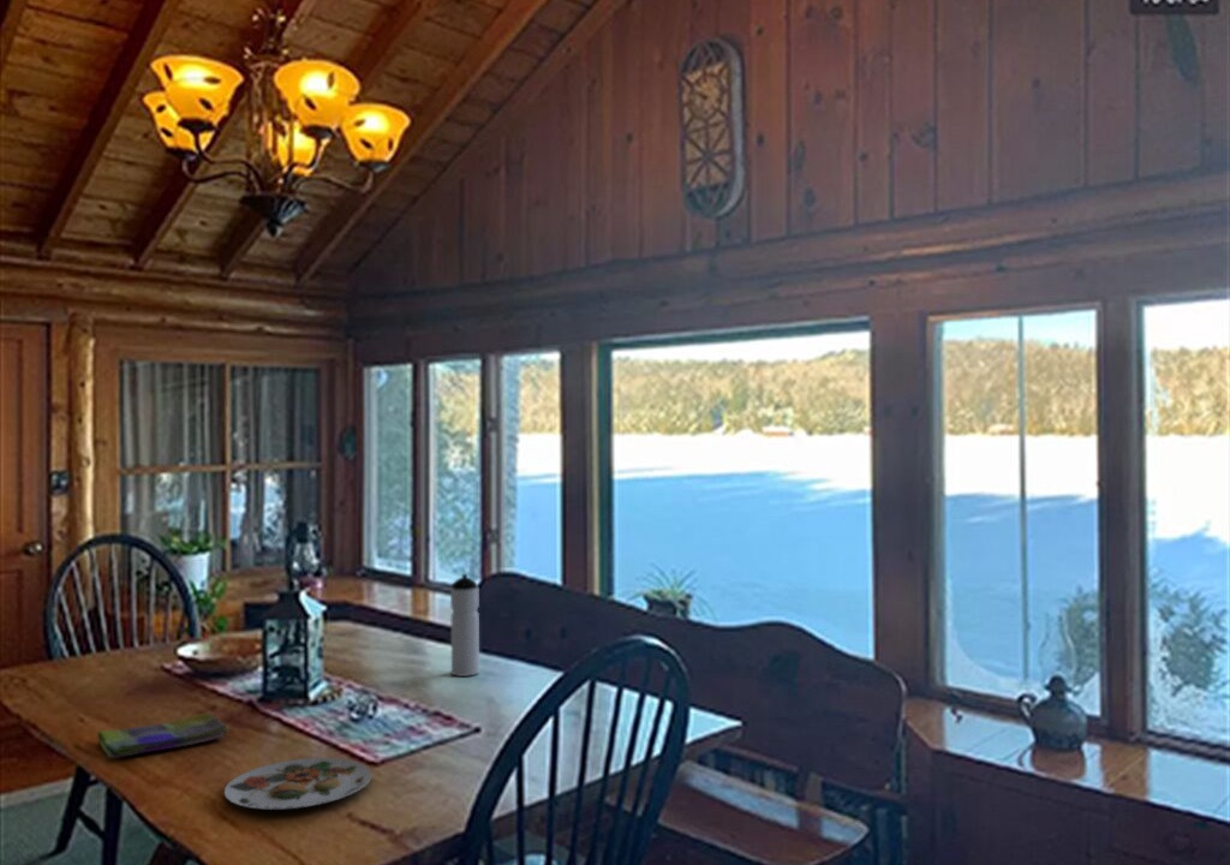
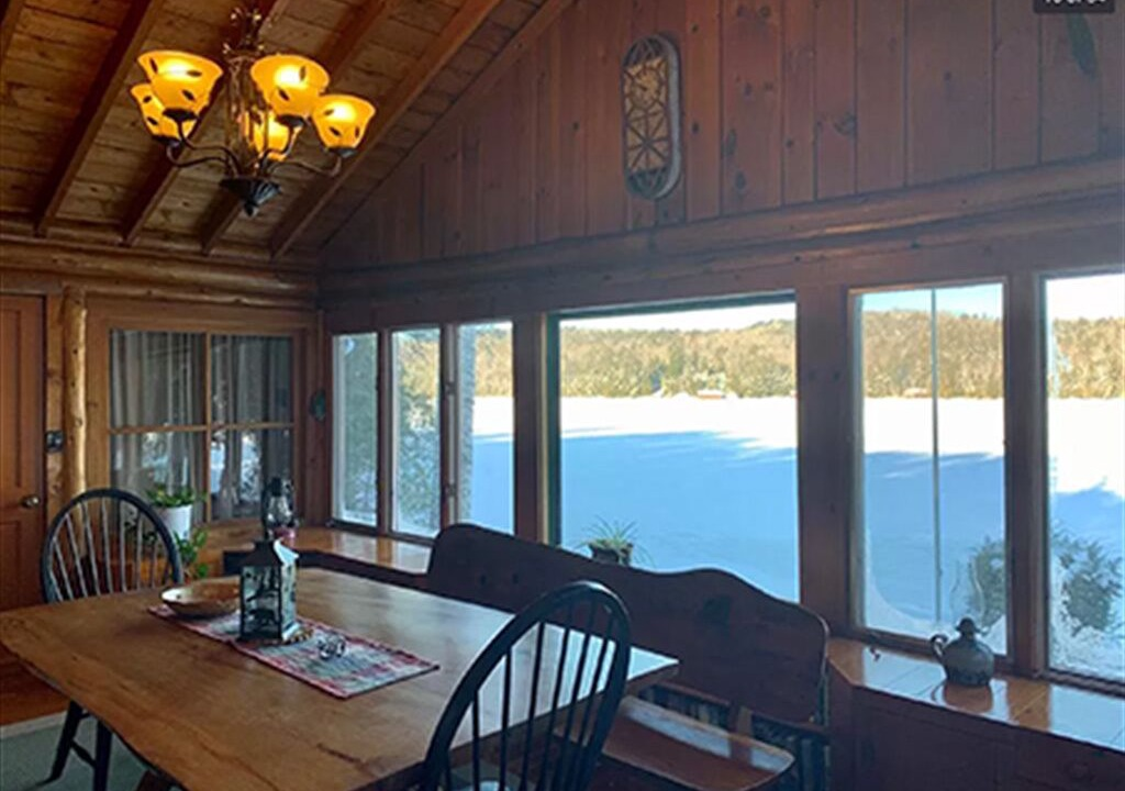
- dish towel [96,711,231,759]
- plate [223,757,374,811]
- water bottle [449,573,480,678]
